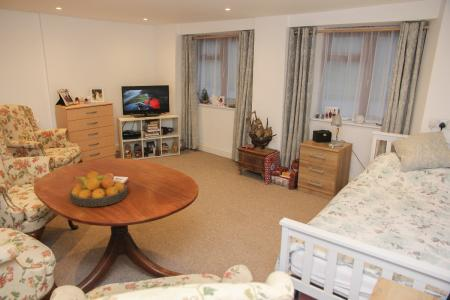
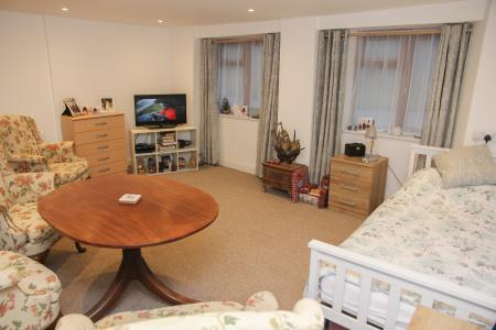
- fruit bowl [69,170,128,208]
